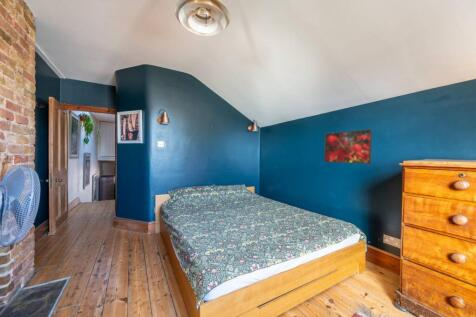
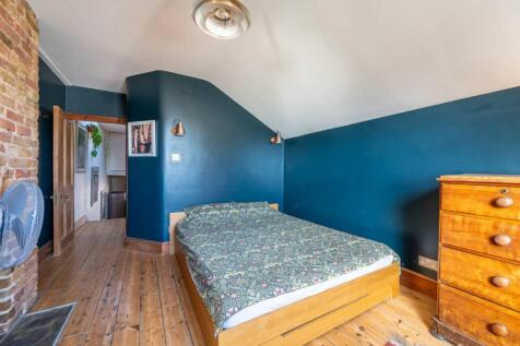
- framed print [323,128,373,165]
